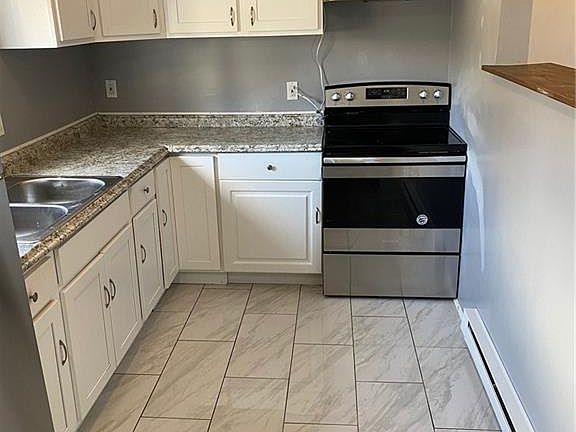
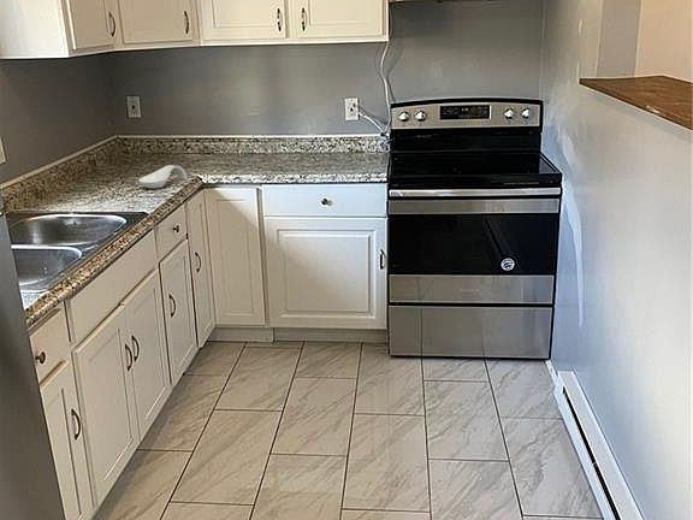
+ spoon rest [137,164,189,190]
